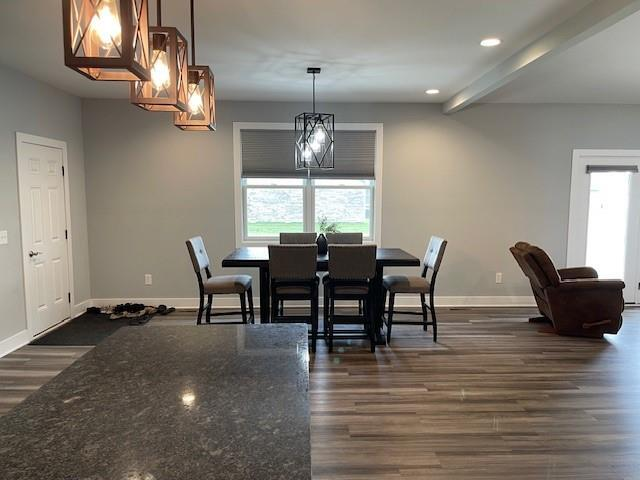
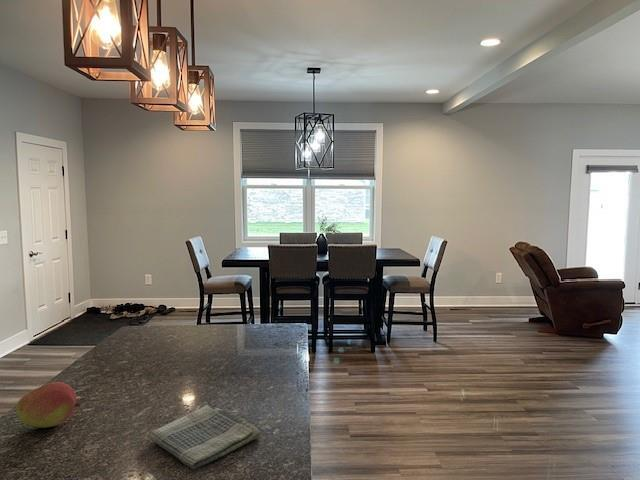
+ dish towel [148,404,262,470]
+ fruit [15,381,82,429]
